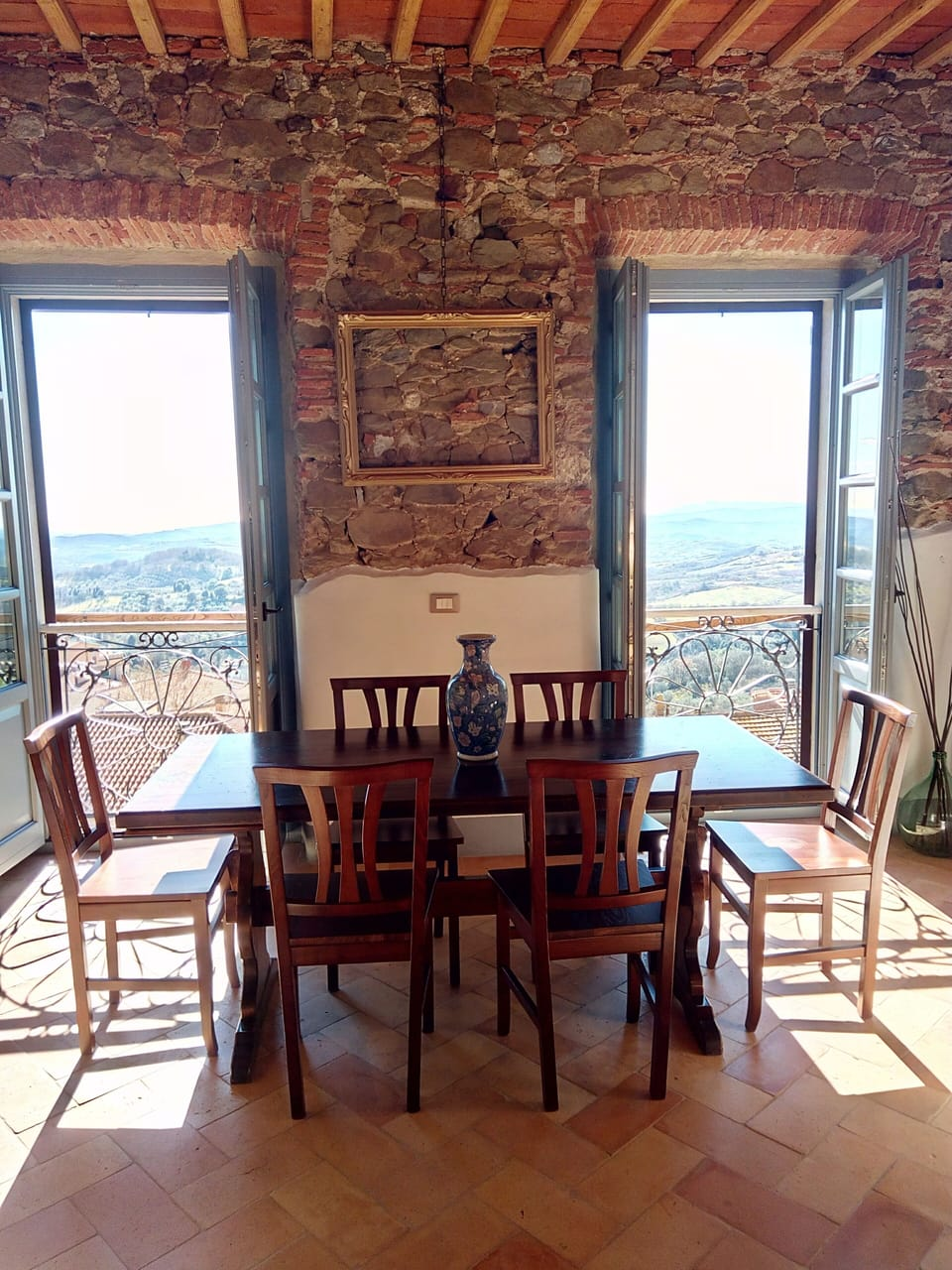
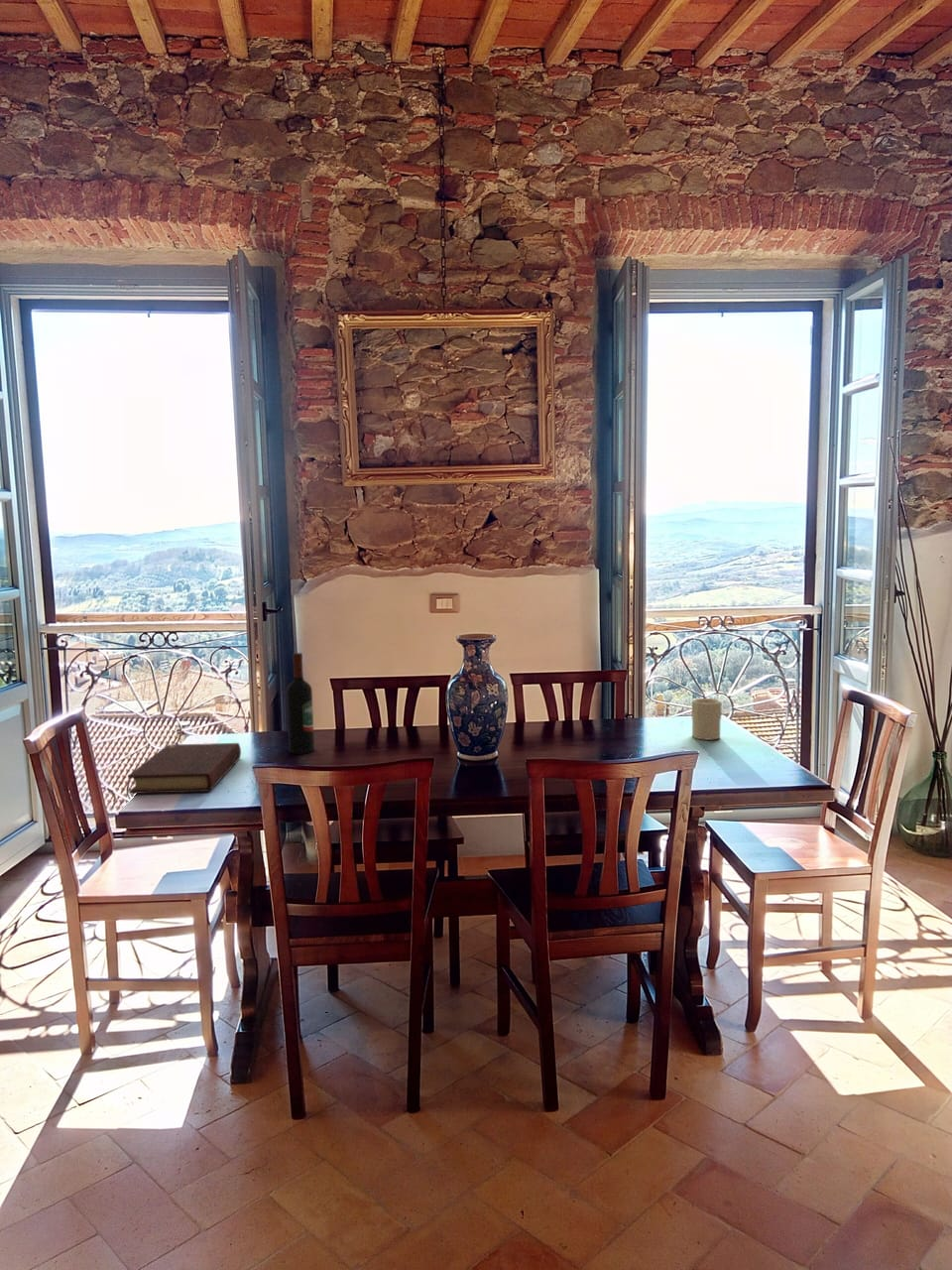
+ book [127,742,242,795]
+ candle [690,698,723,741]
+ wine bottle [286,652,315,755]
